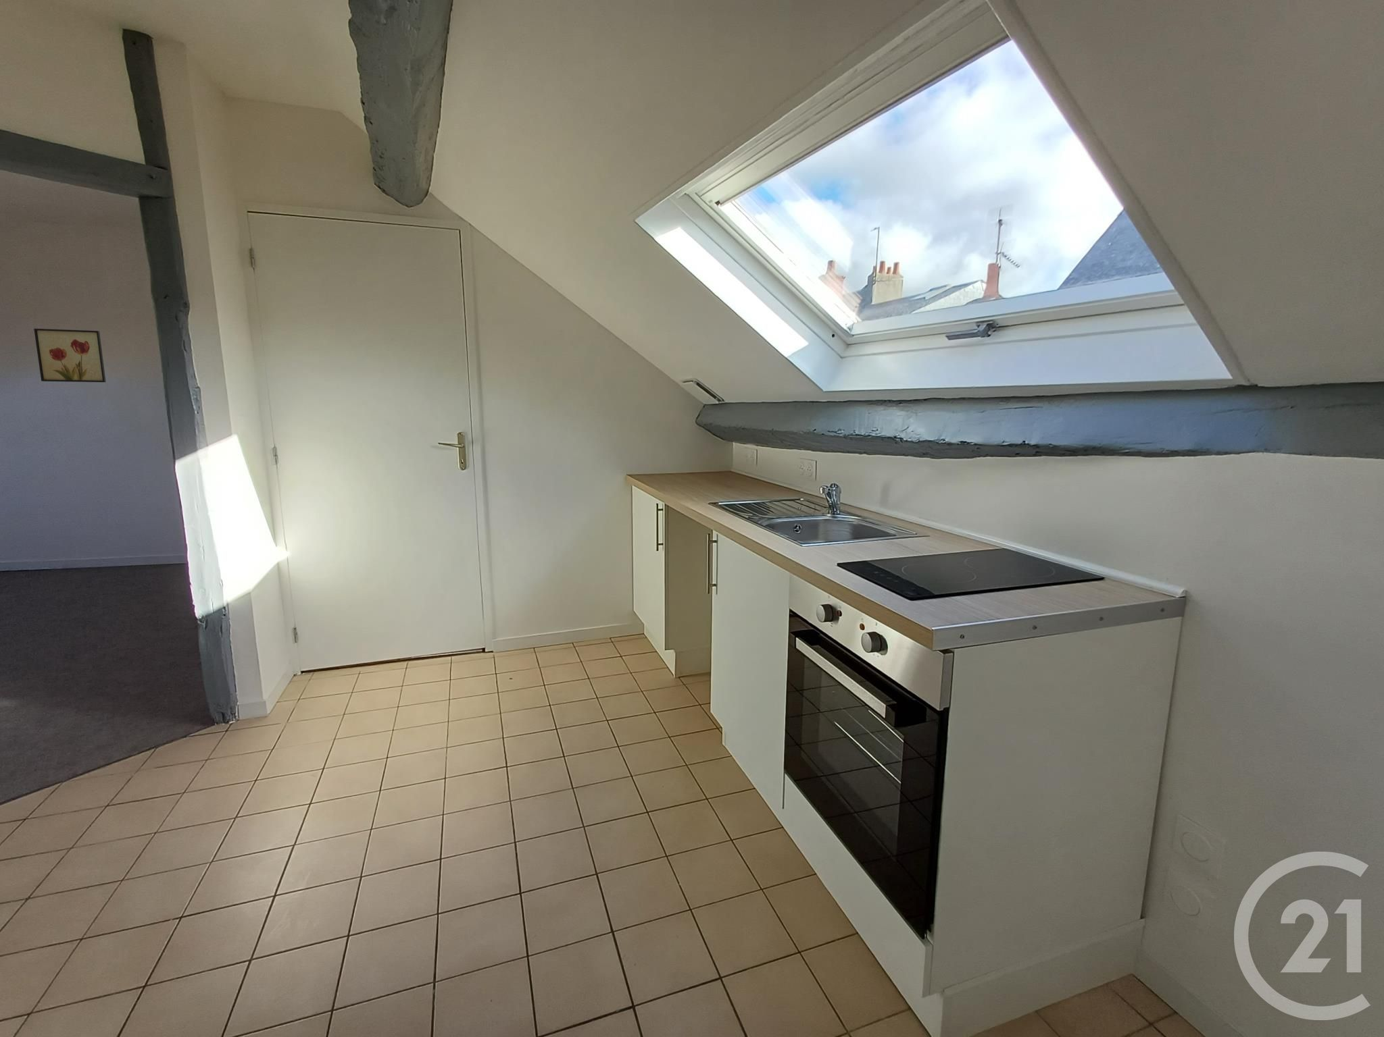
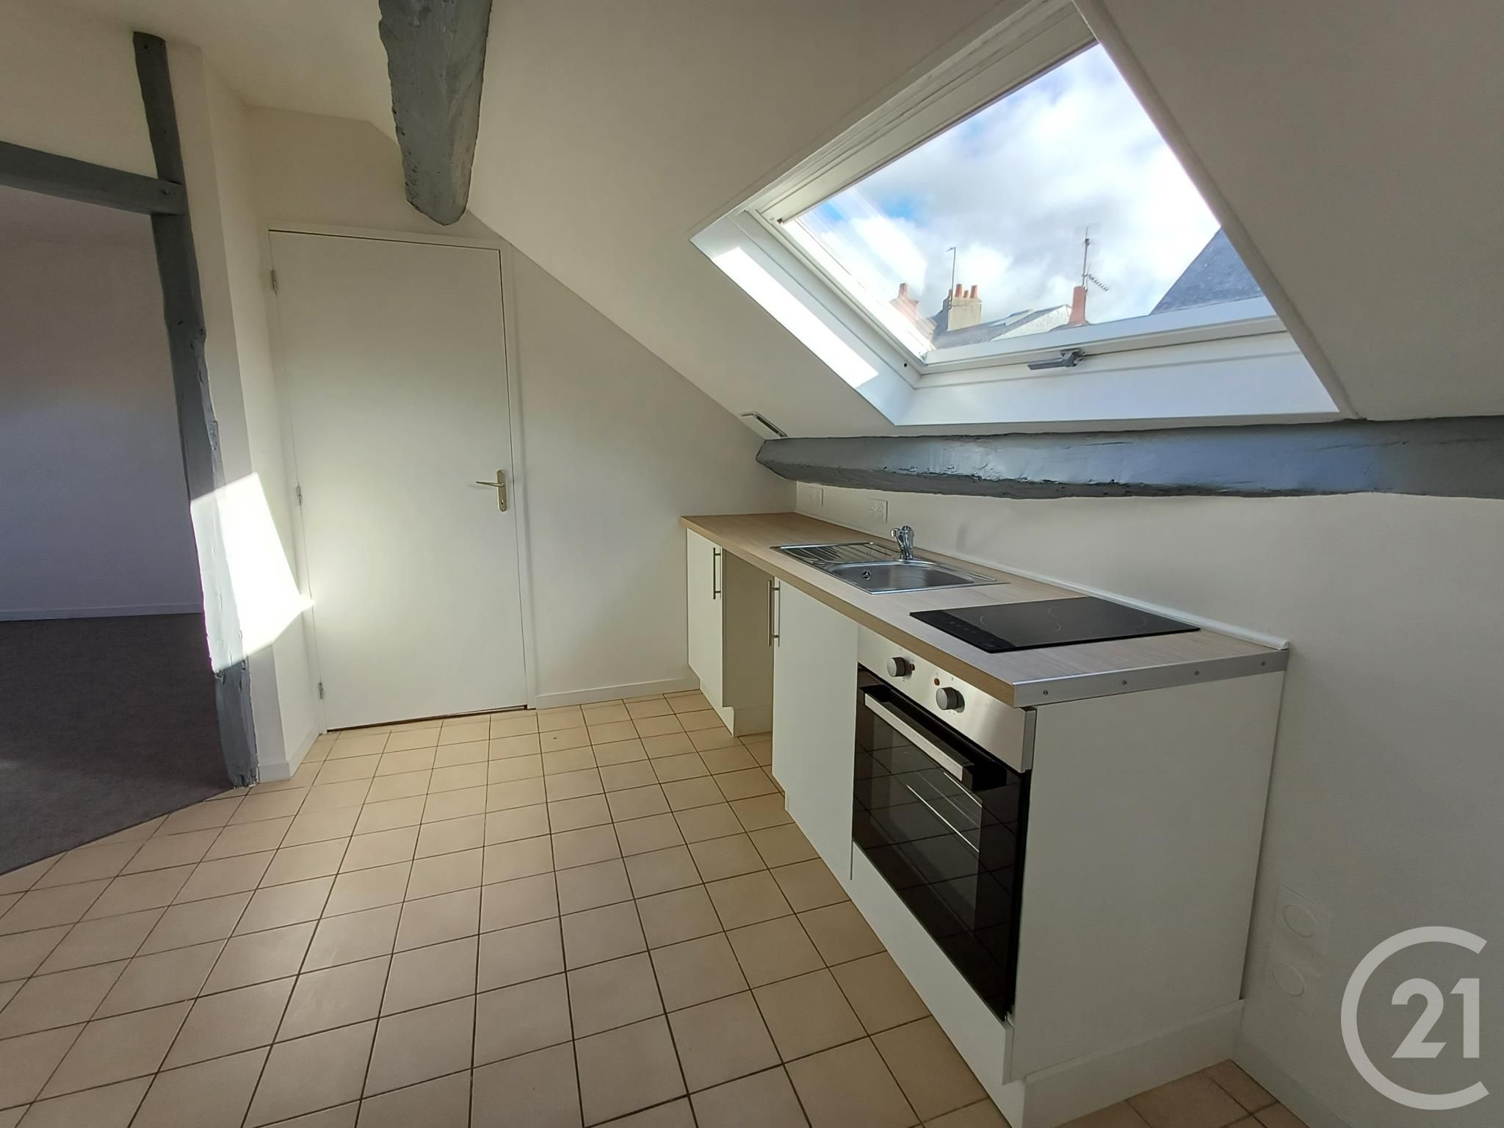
- wall art [33,328,107,382]
